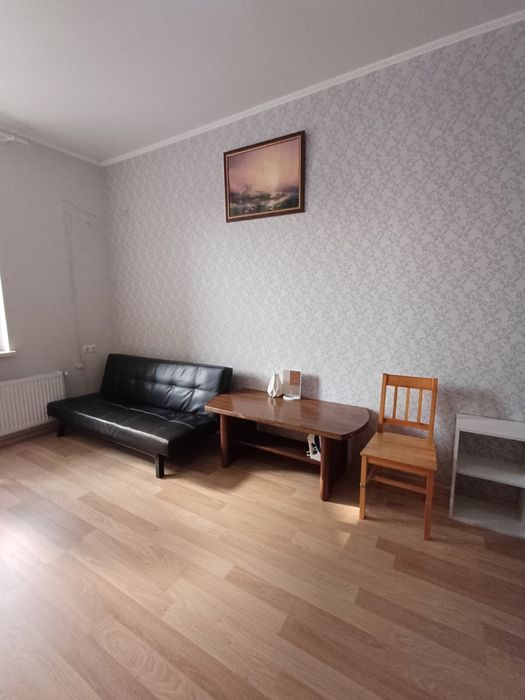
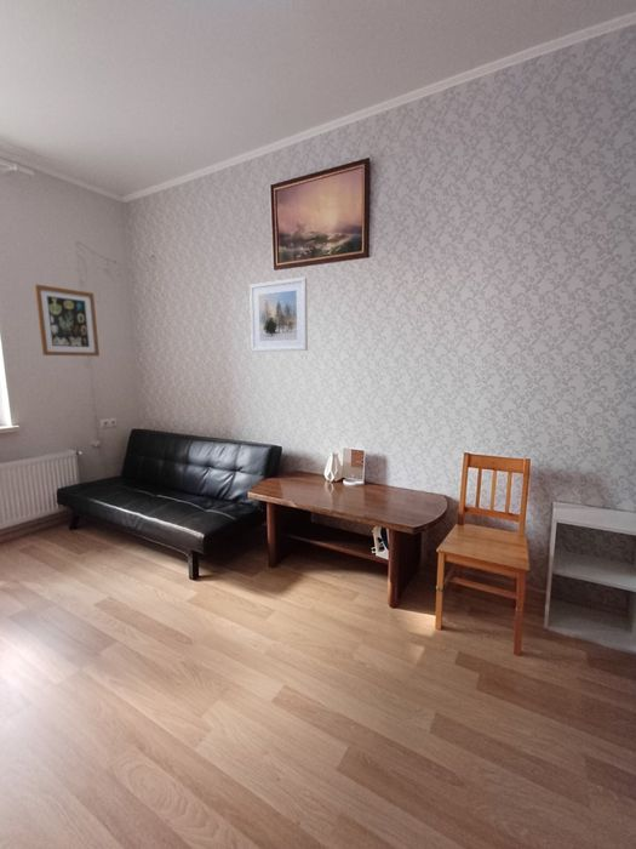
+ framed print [248,277,309,353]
+ wall art [34,283,101,358]
